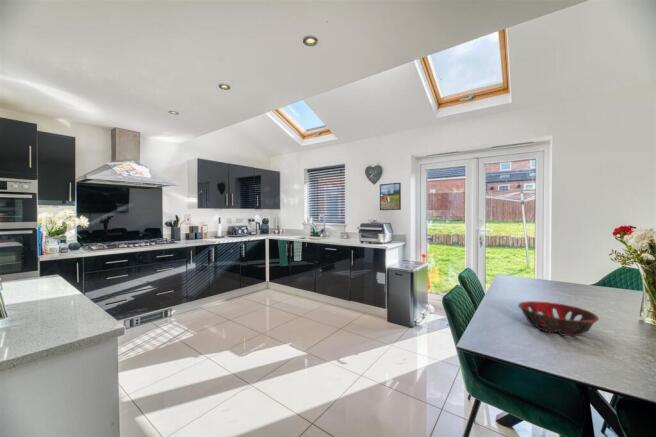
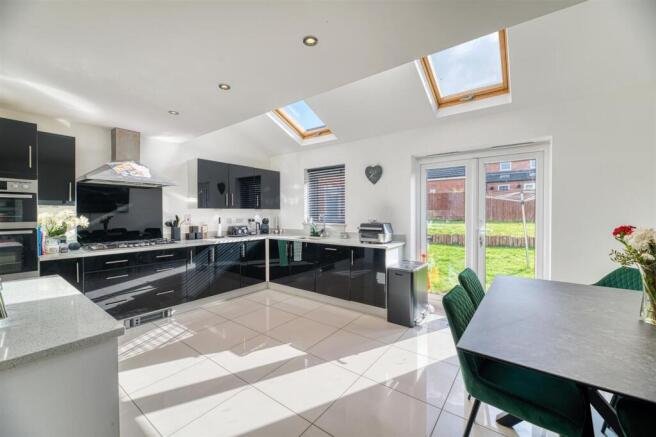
- decorative bowl [517,300,600,337]
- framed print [379,182,402,211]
